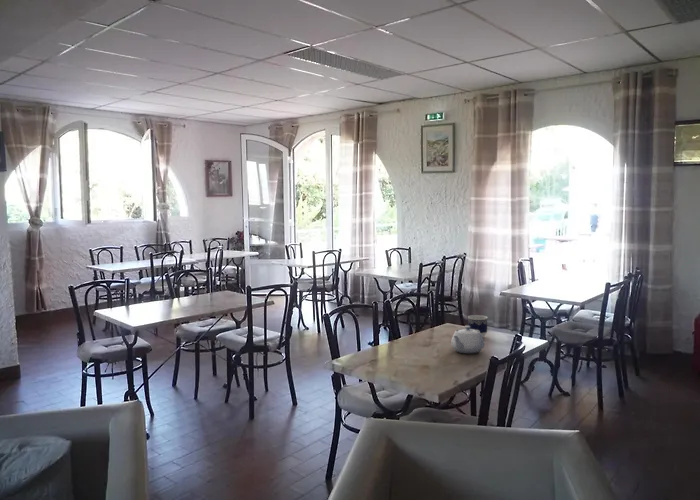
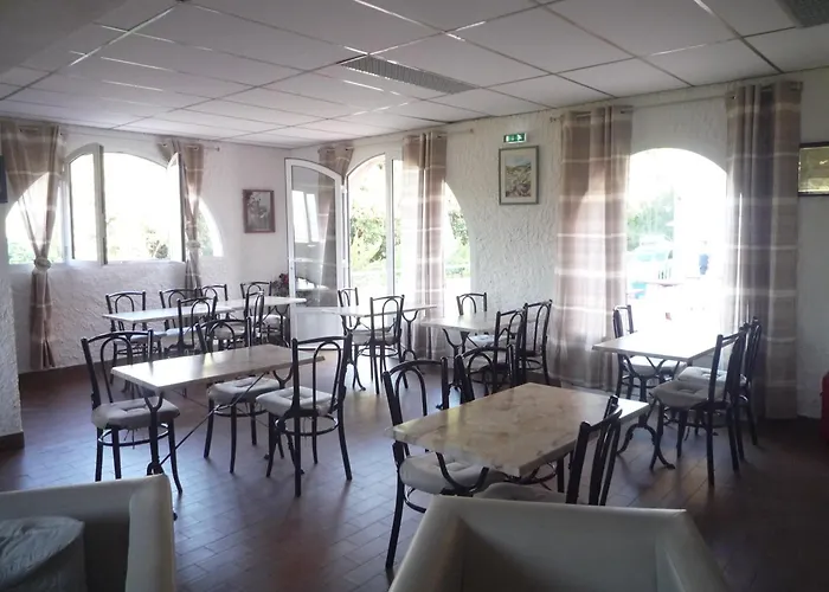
- teapot [450,325,485,354]
- cup [467,314,489,338]
